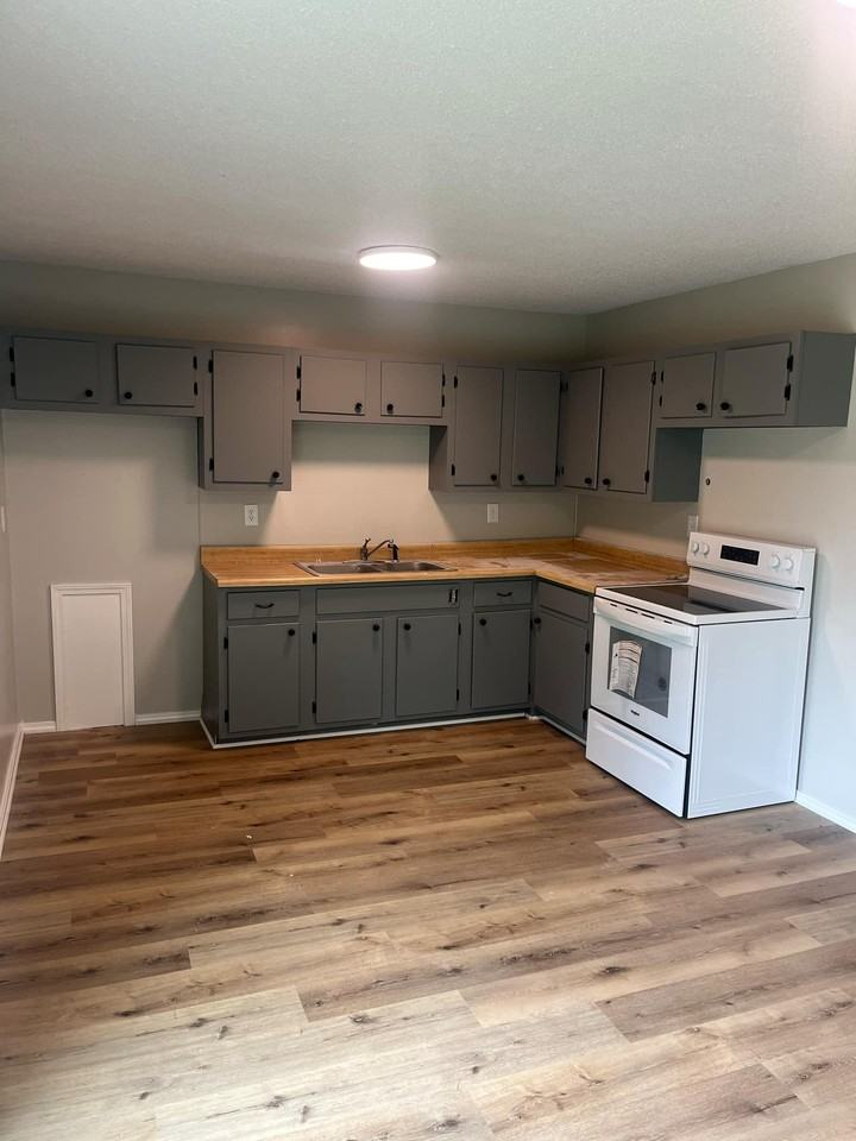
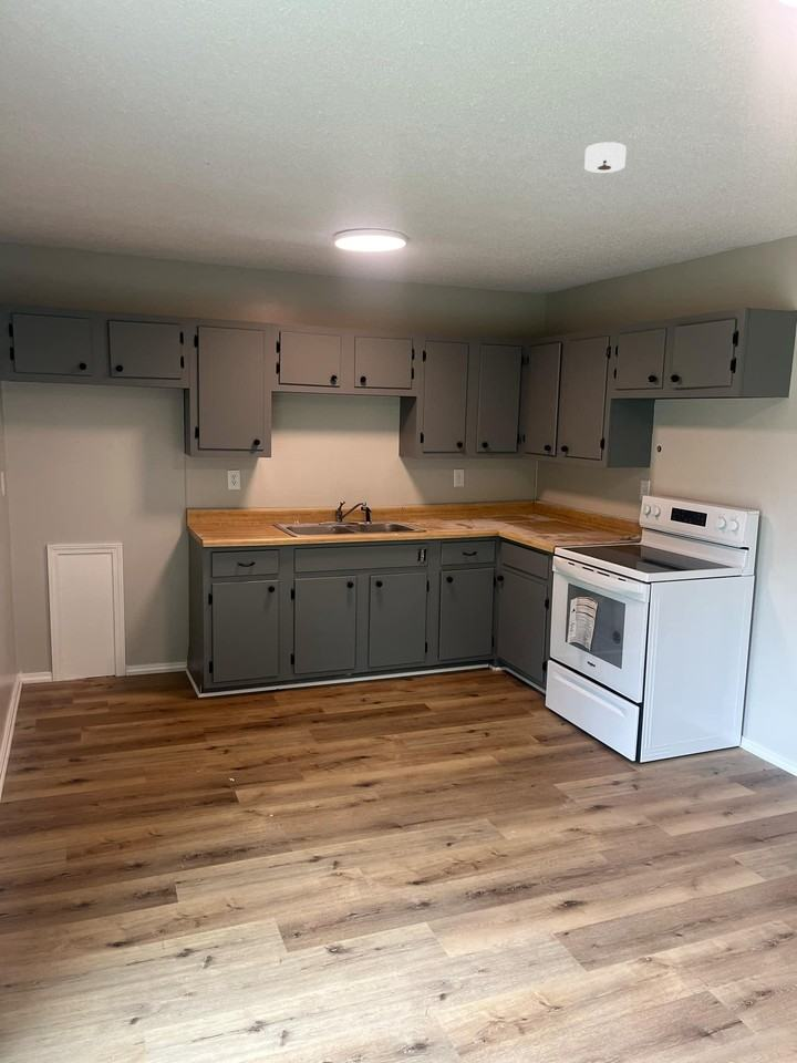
+ smoke detector [583,141,628,174]
